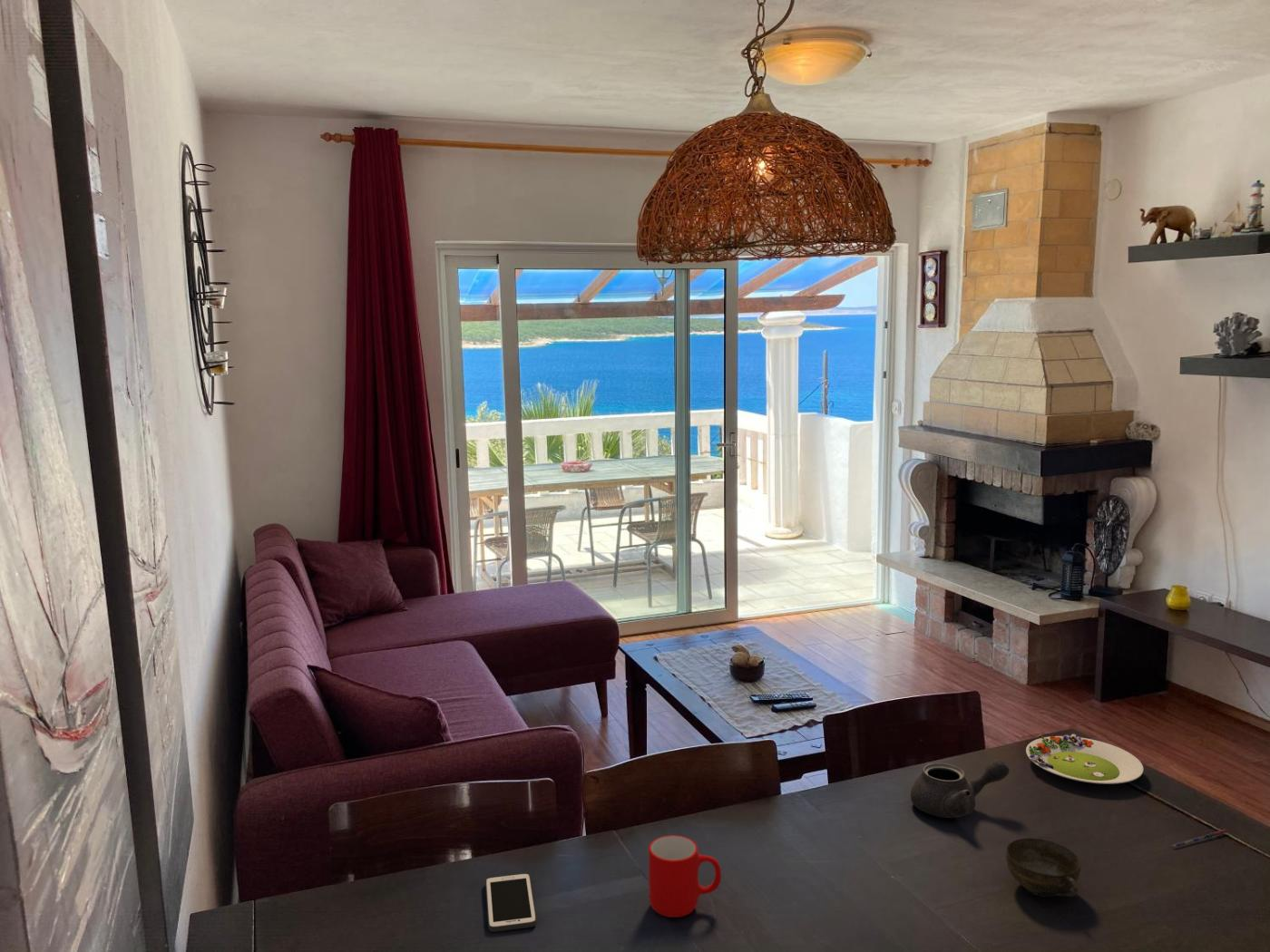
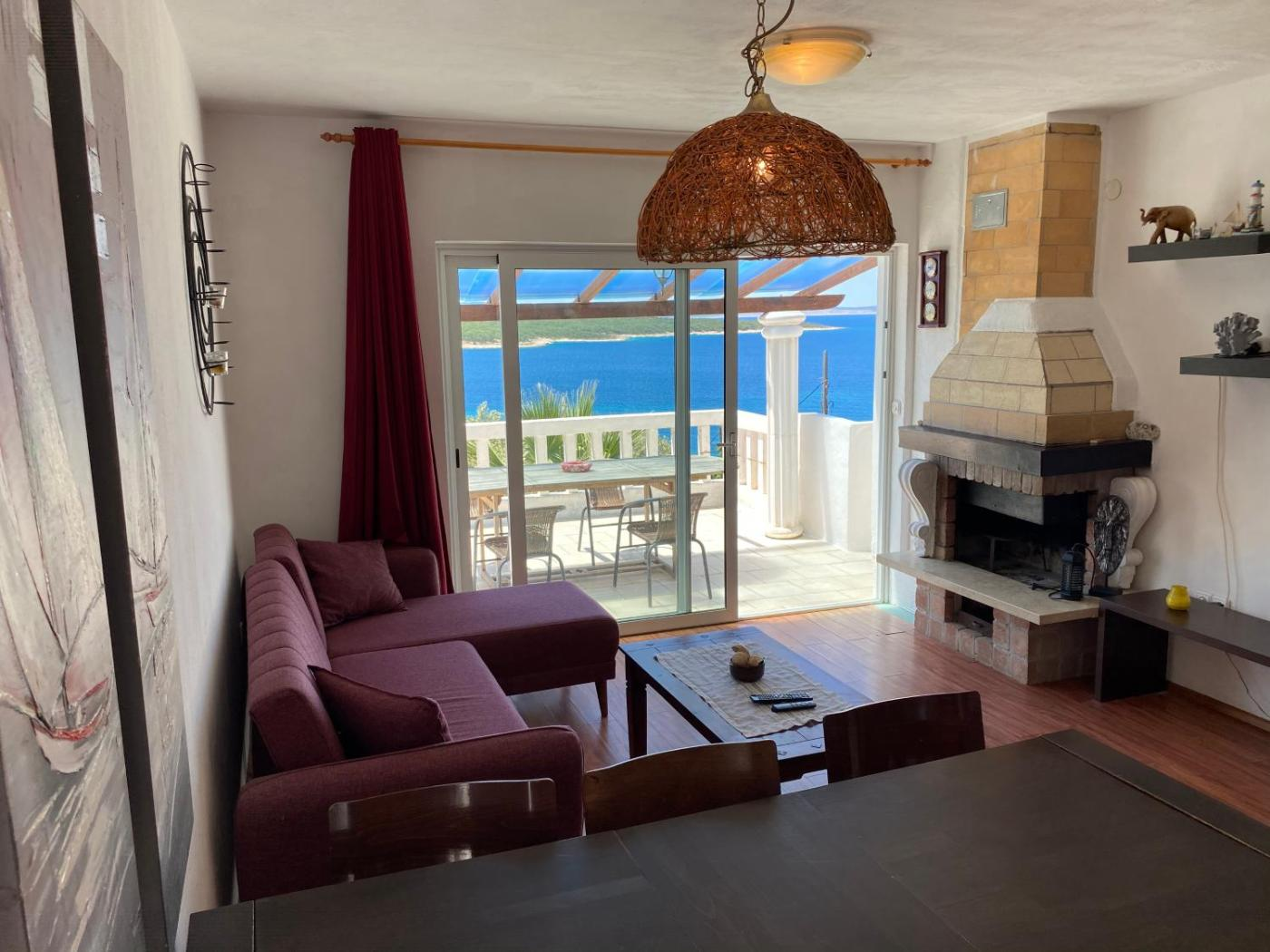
- cup [648,834,722,918]
- cell phone [484,872,537,933]
- salad plate [1025,733,1144,785]
- cup [1005,837,1081,899]
- teapot [910,758,1011,819]
- pen [1172,829,1229,850]
